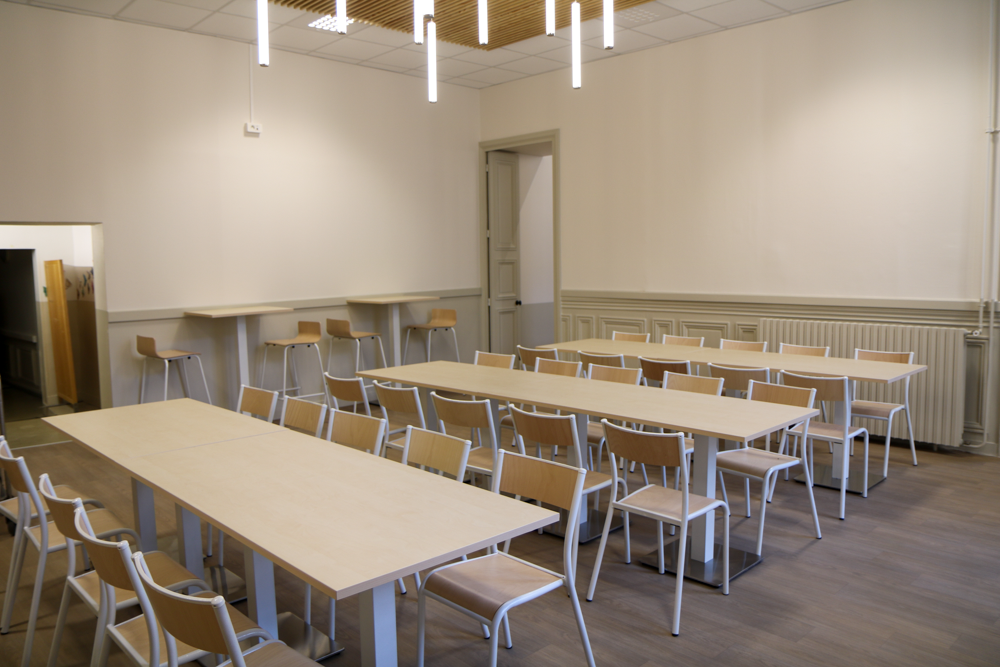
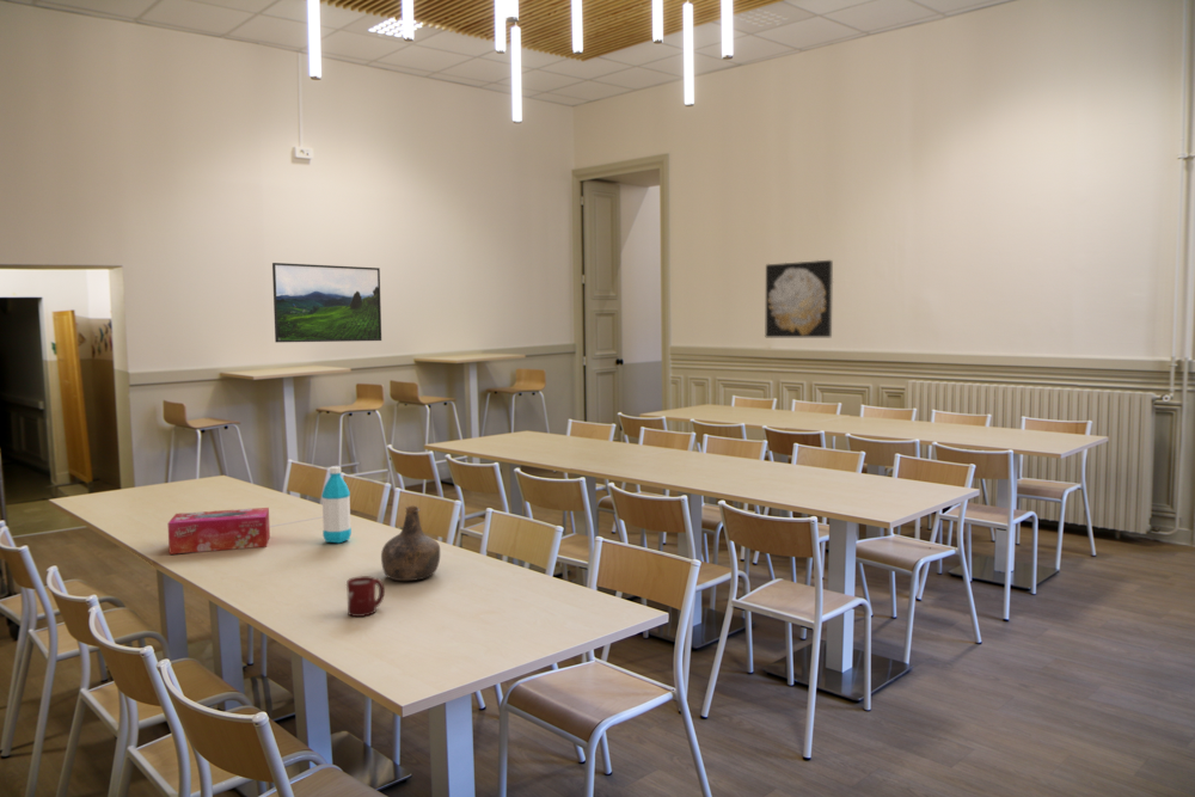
+ water bottle [320,465,353,545]
+ cup [345,575,386,618]
+ wall art [764,259,834,338]
+ bottle [380,505,441,582]
+ tissue box [167,507,271,556]
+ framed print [271,262,382,344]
